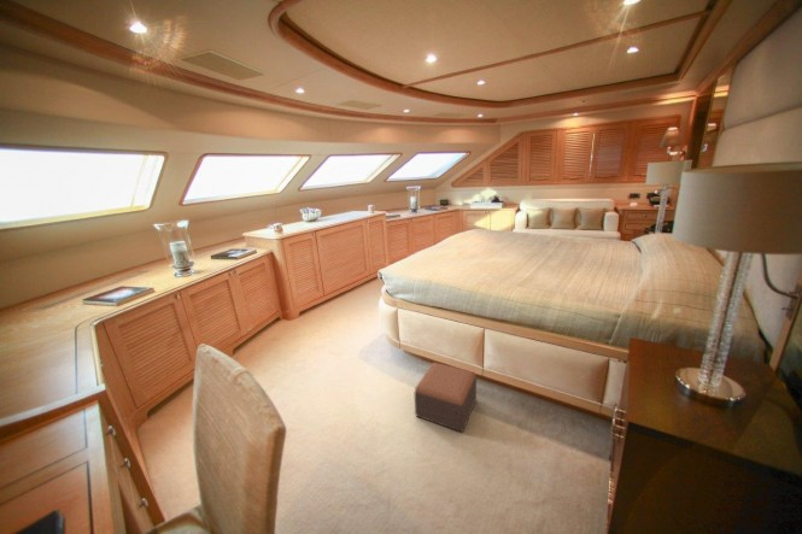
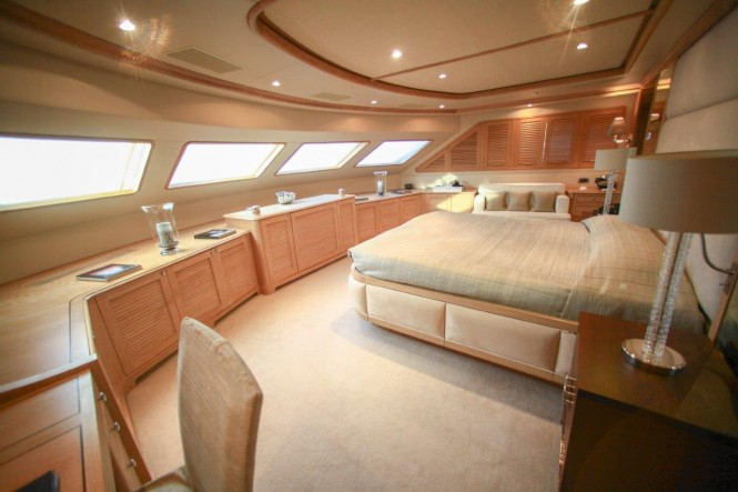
- footstool [414,362,478,433]
